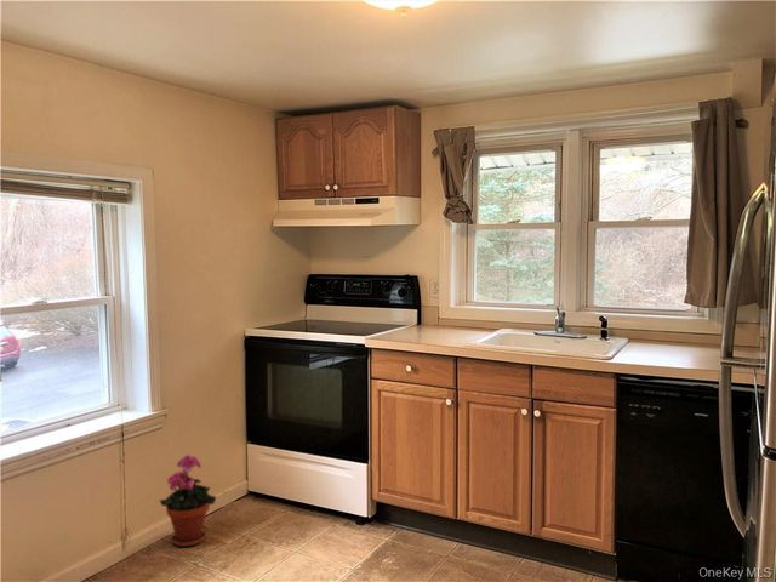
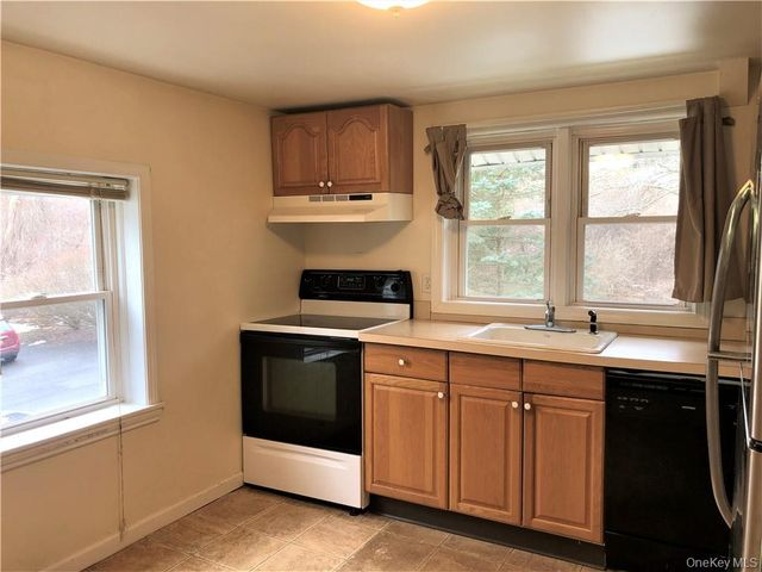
- potted plant [159,453,217,548]
